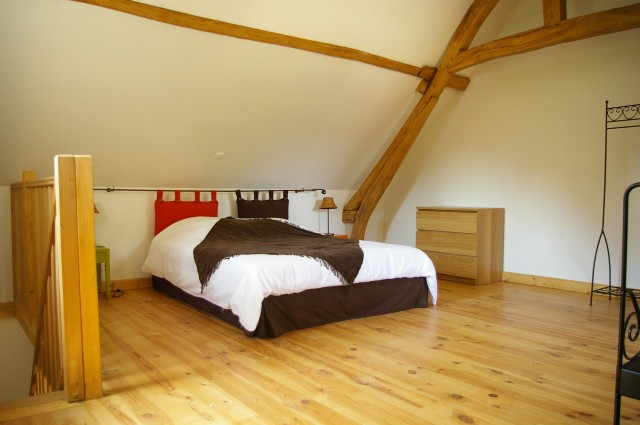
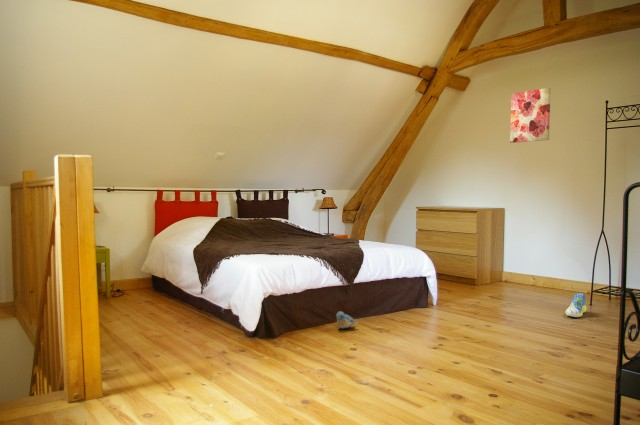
+ plush toy [335,311,359,330]
+ wall art [509,87,552,144]
+ sneaker [565,292,587,318]
